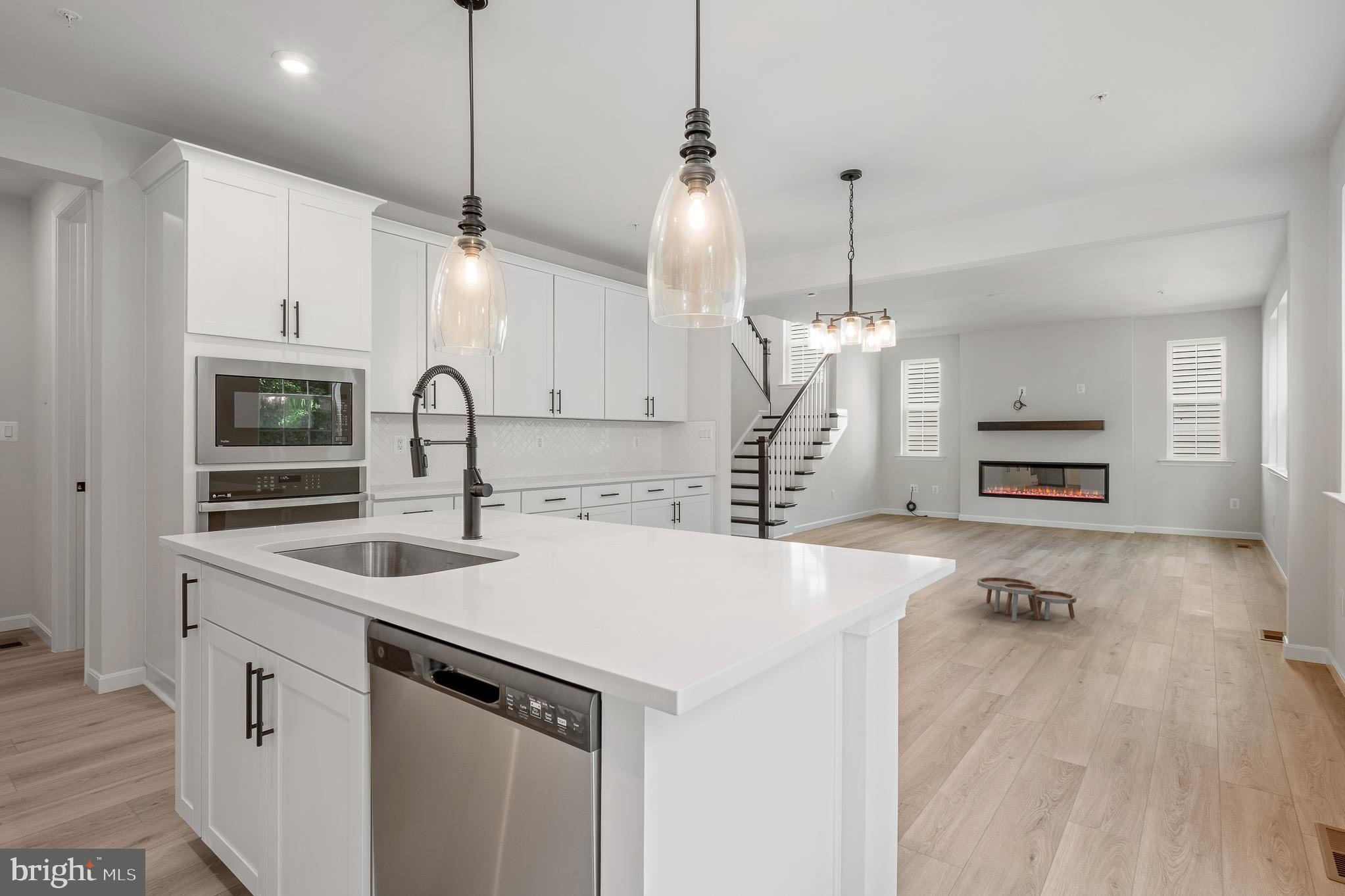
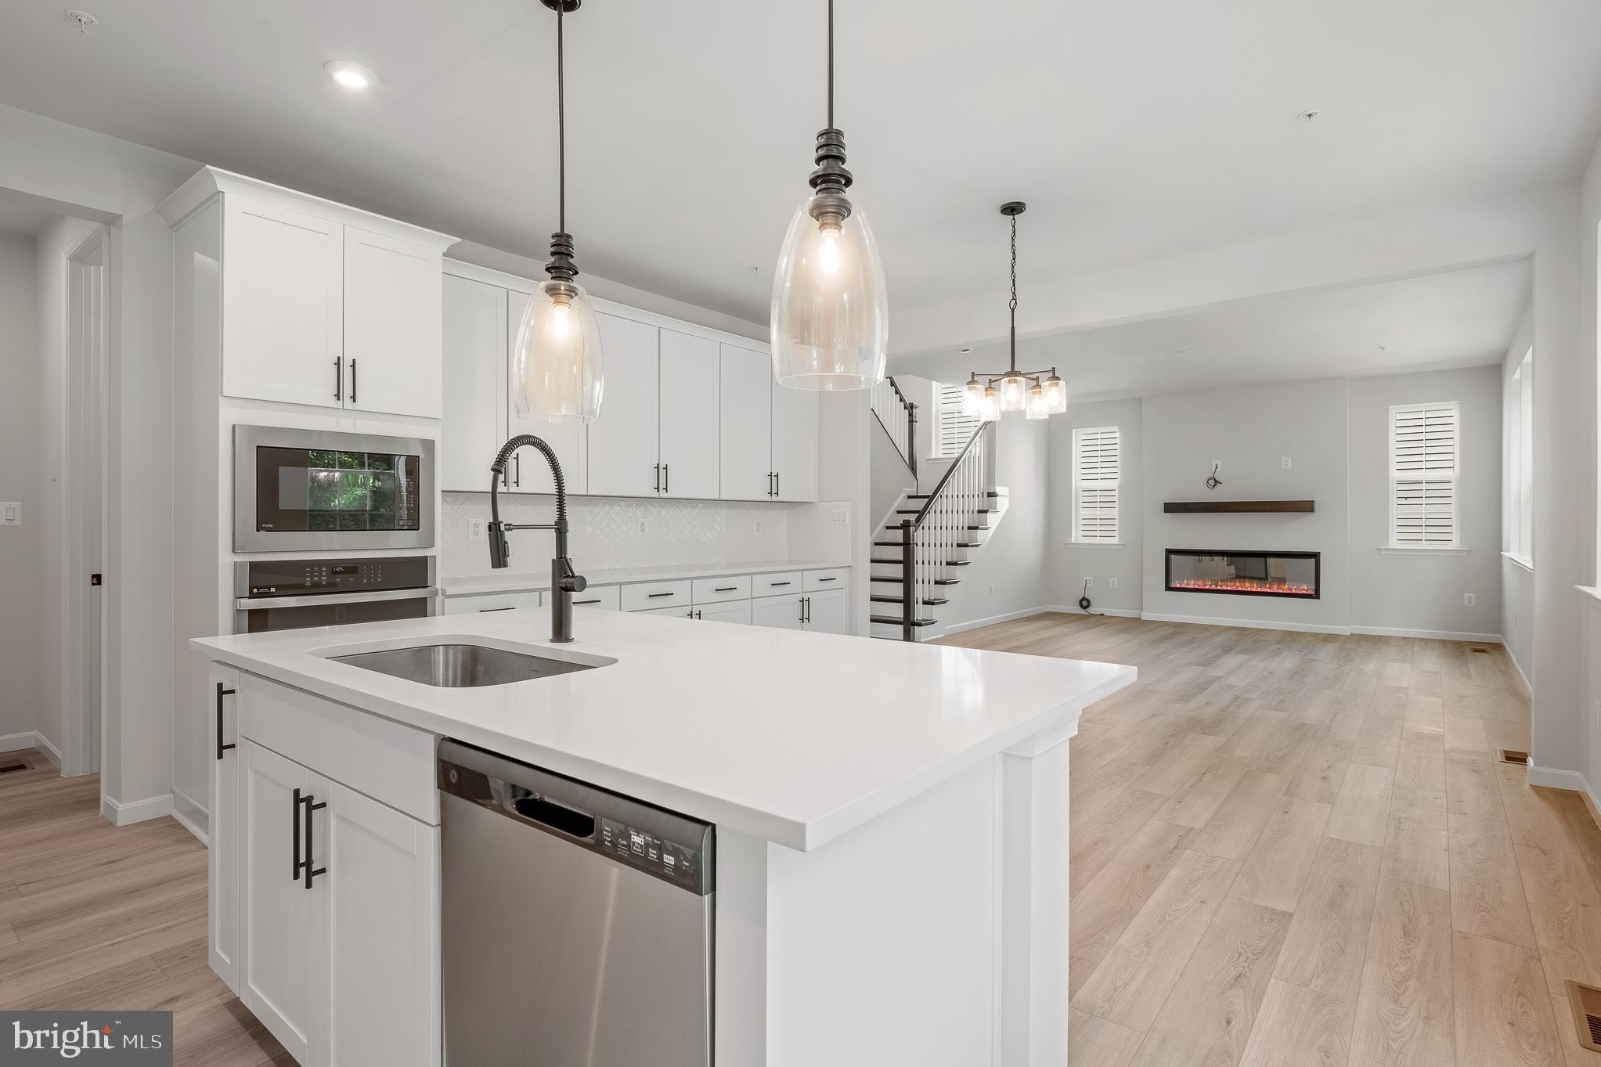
- nesting tables [977,577,1077,623]
